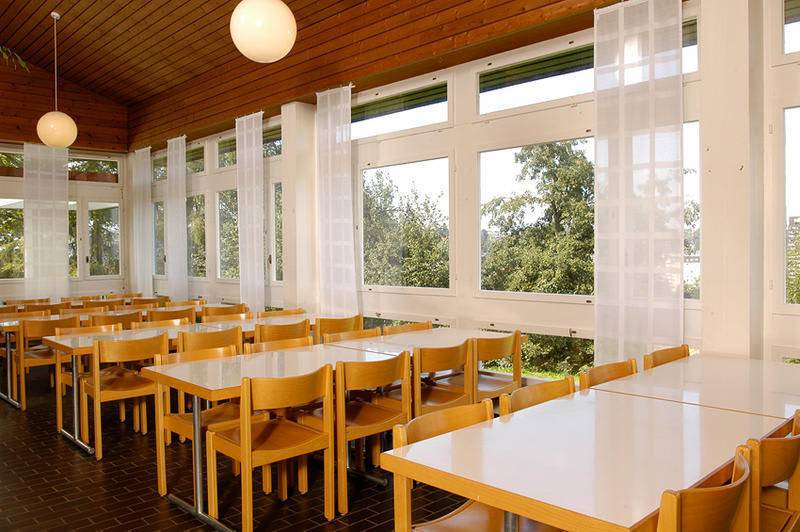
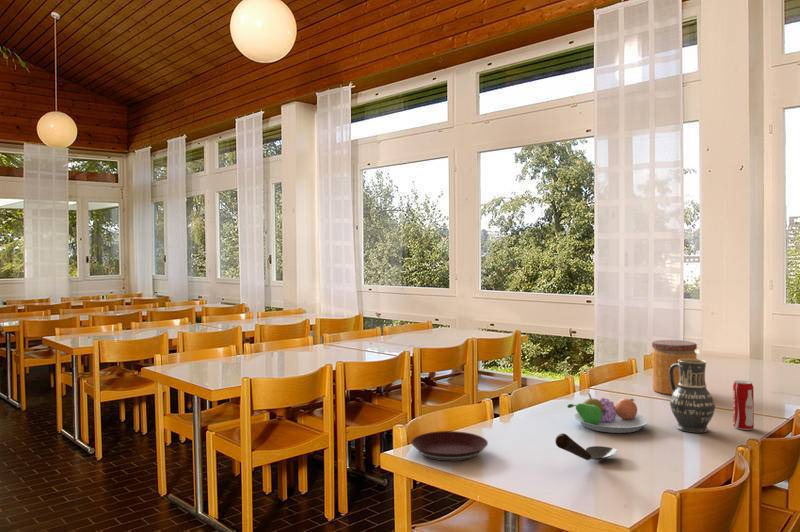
+ plate [410,430,489,462]
+ fruit bowl [566,392,649,434]
+ spoon [554,432,619,461]
+ jar [651,339,698,396]
+ vase [669,358,716,434]
+ beverage can [732,380,755,431]
